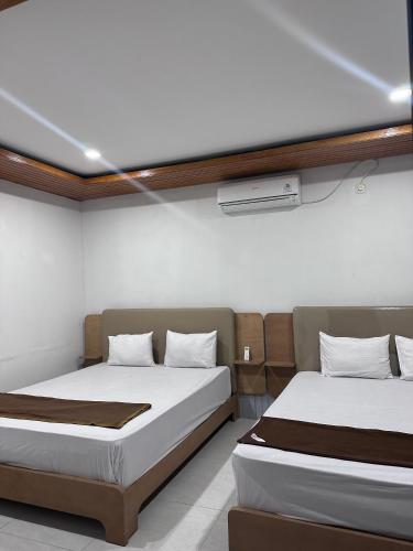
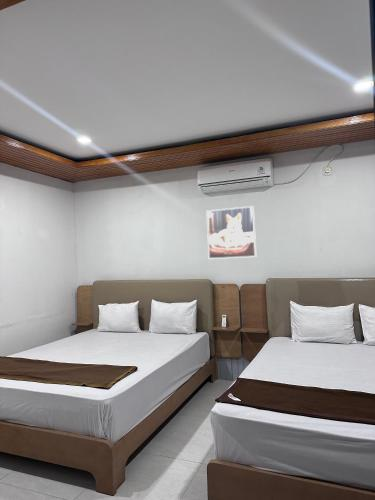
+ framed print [205,205,257,260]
